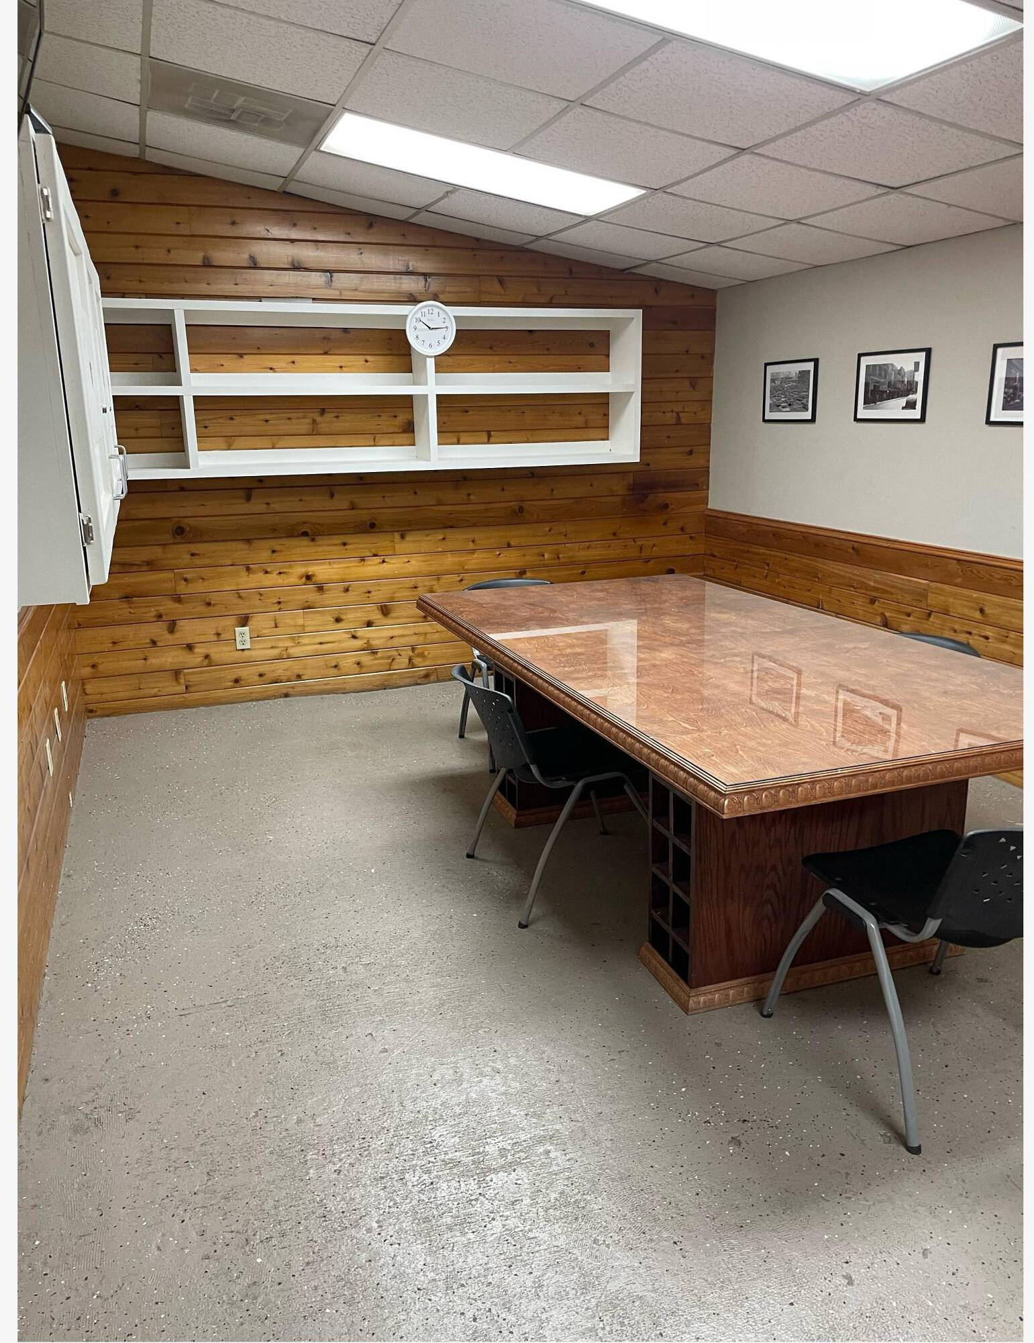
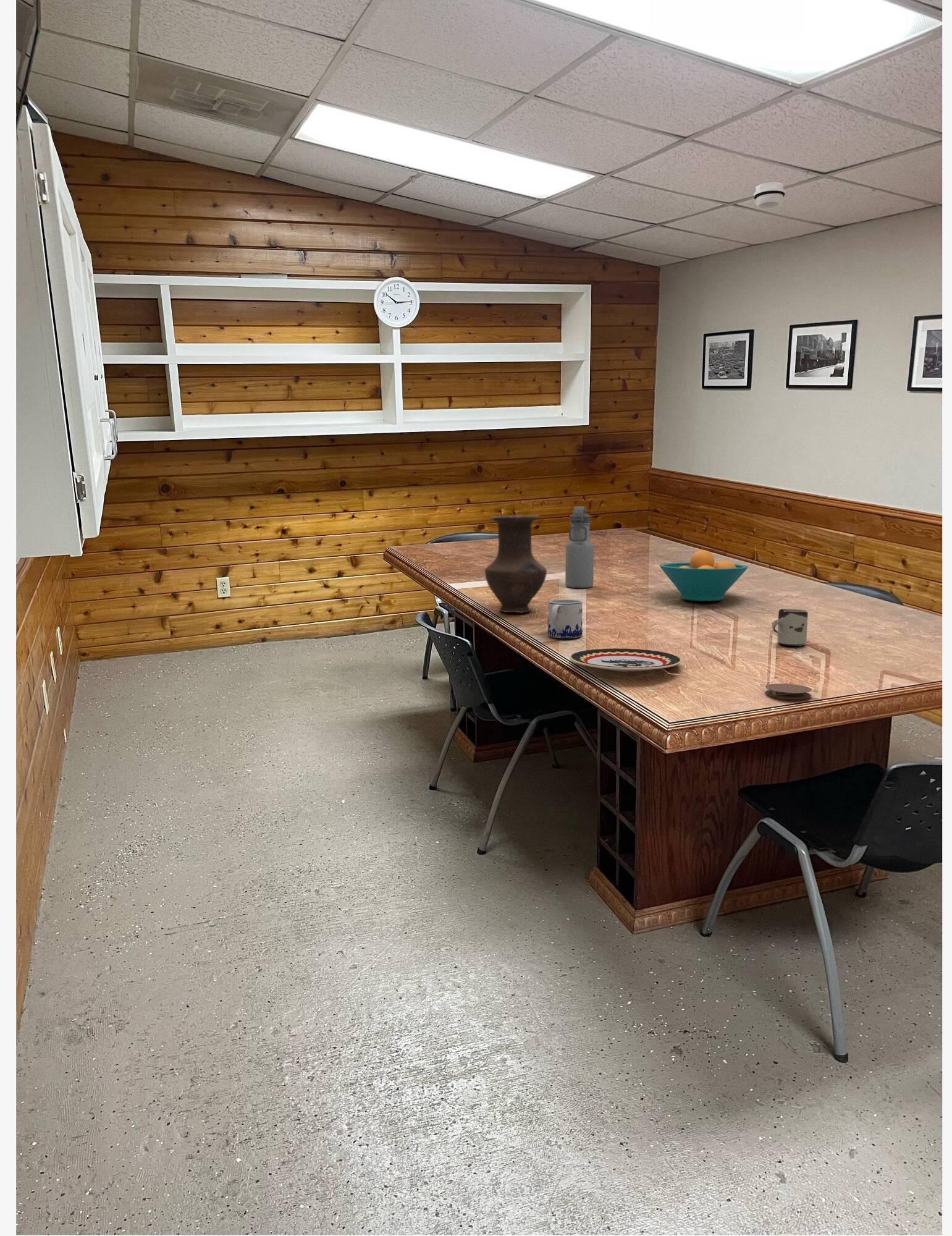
+ smoke detector [753,182,786,209]
+ water bottle [565,506,594,588]
+ mug [547,599,583,639]
+ cup [771,608,808,647]
+ fruit bowl [659,549,749,602]
+ plate [569,648,683,672]
+ vase [484,515,547,614]
+ coaster [765,683,812,700]
